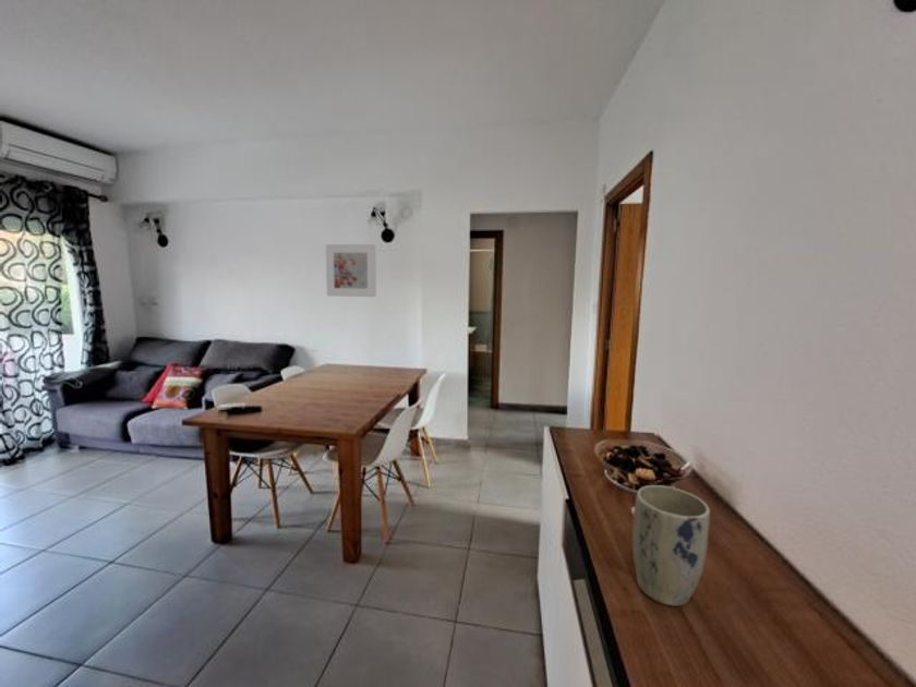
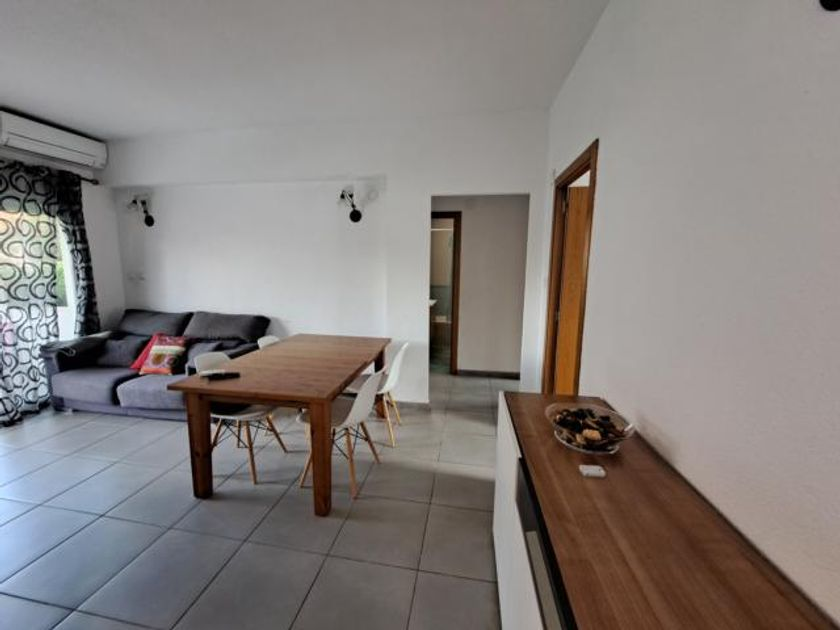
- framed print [325,243,377,298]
- plant pot [631,484,711,607]
